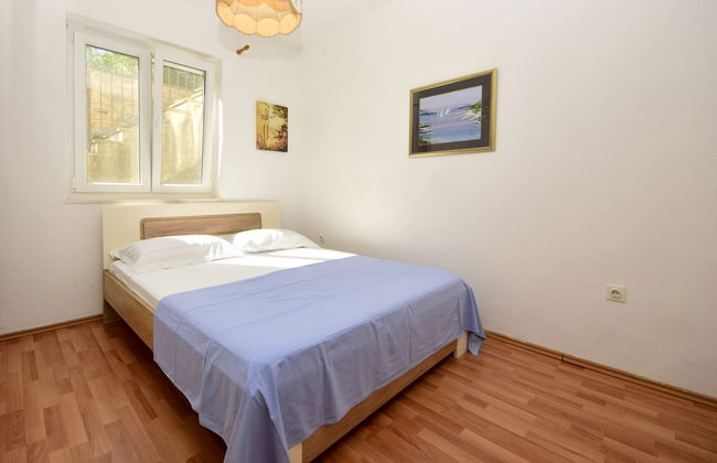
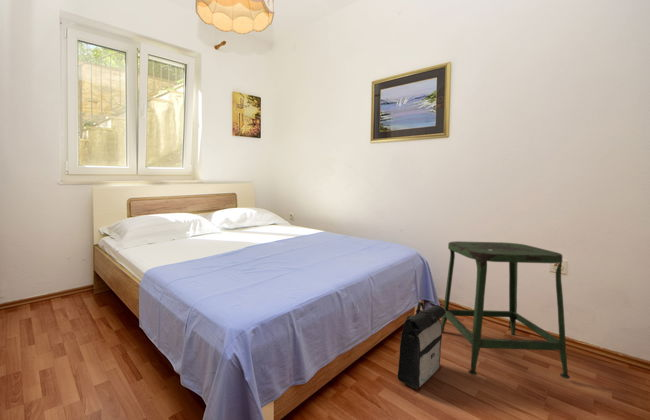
+ backpack [397,301,446,390]
+ stool [441,240,571,380]
